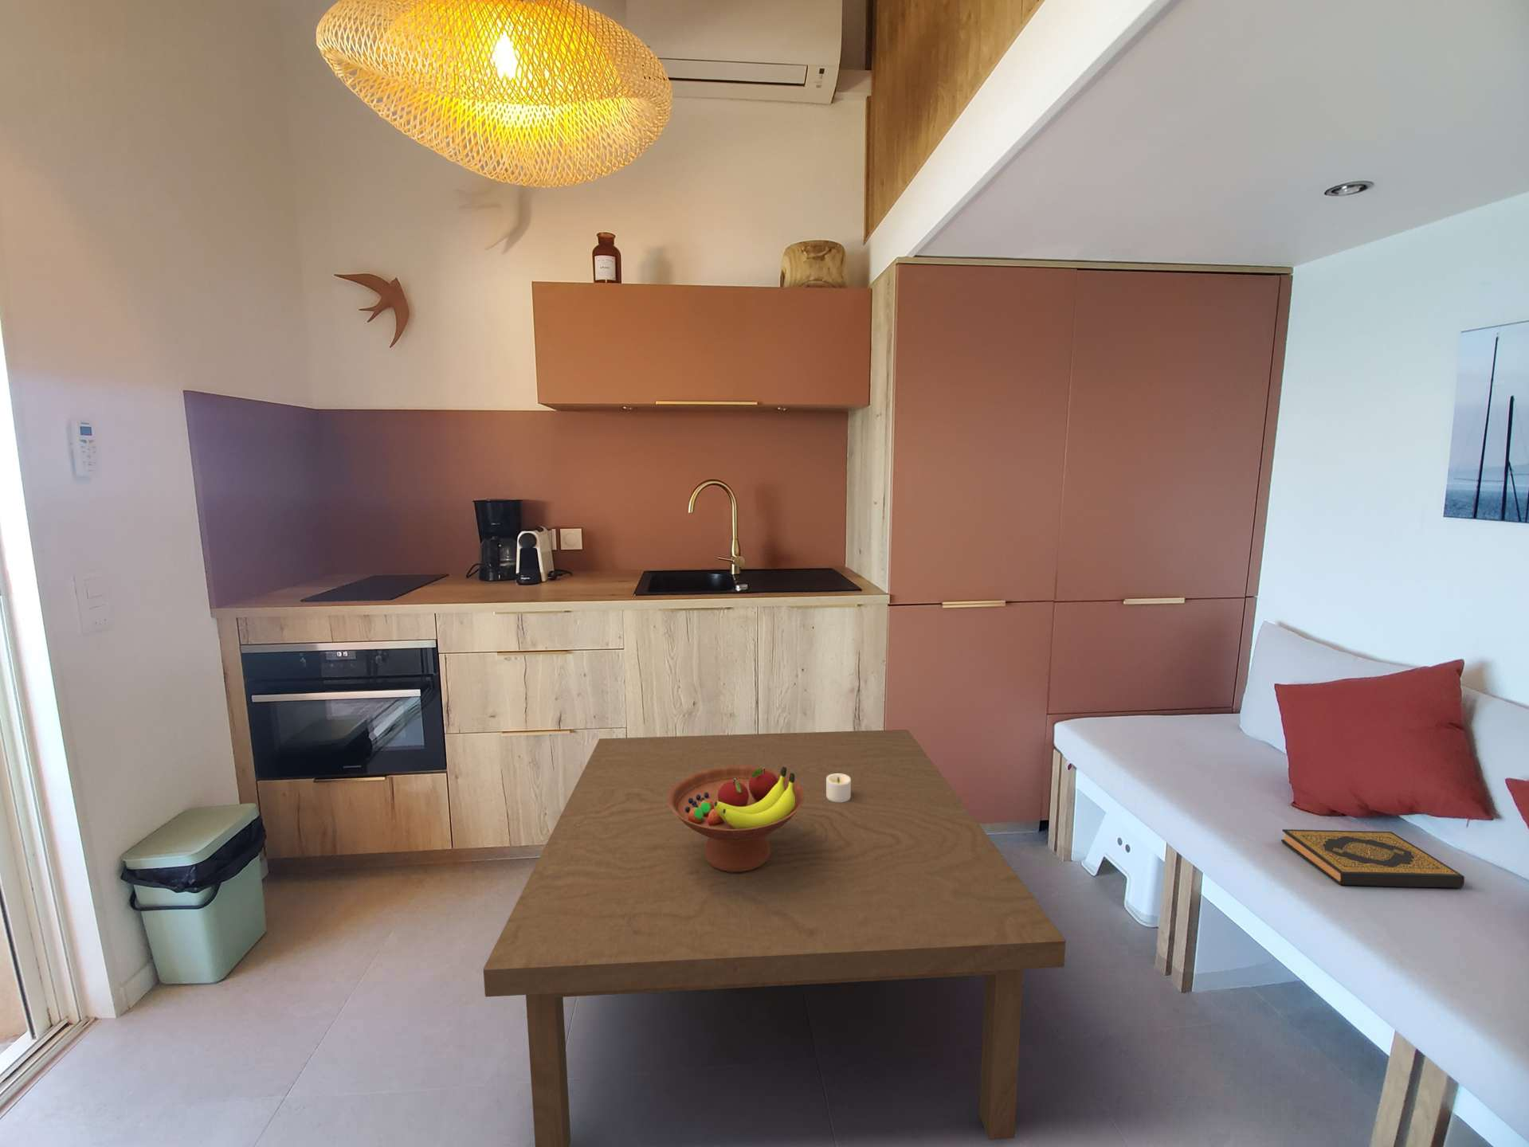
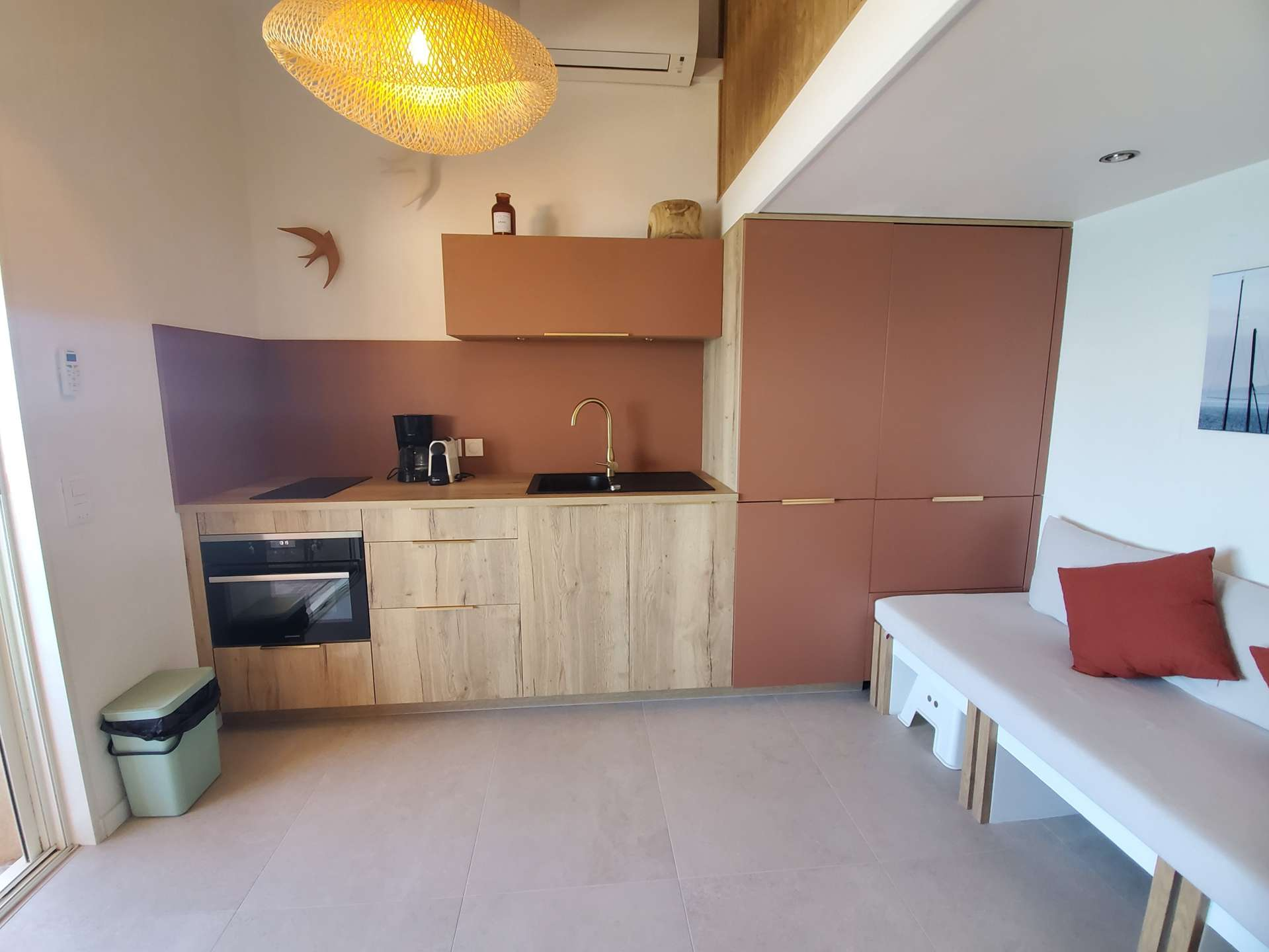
- hardback book [1281,829,1465,888]
- candle [827,775,851,802]
- fruit bowl [669,766,804,874]
- coffee table [483,729,1066,1147]
